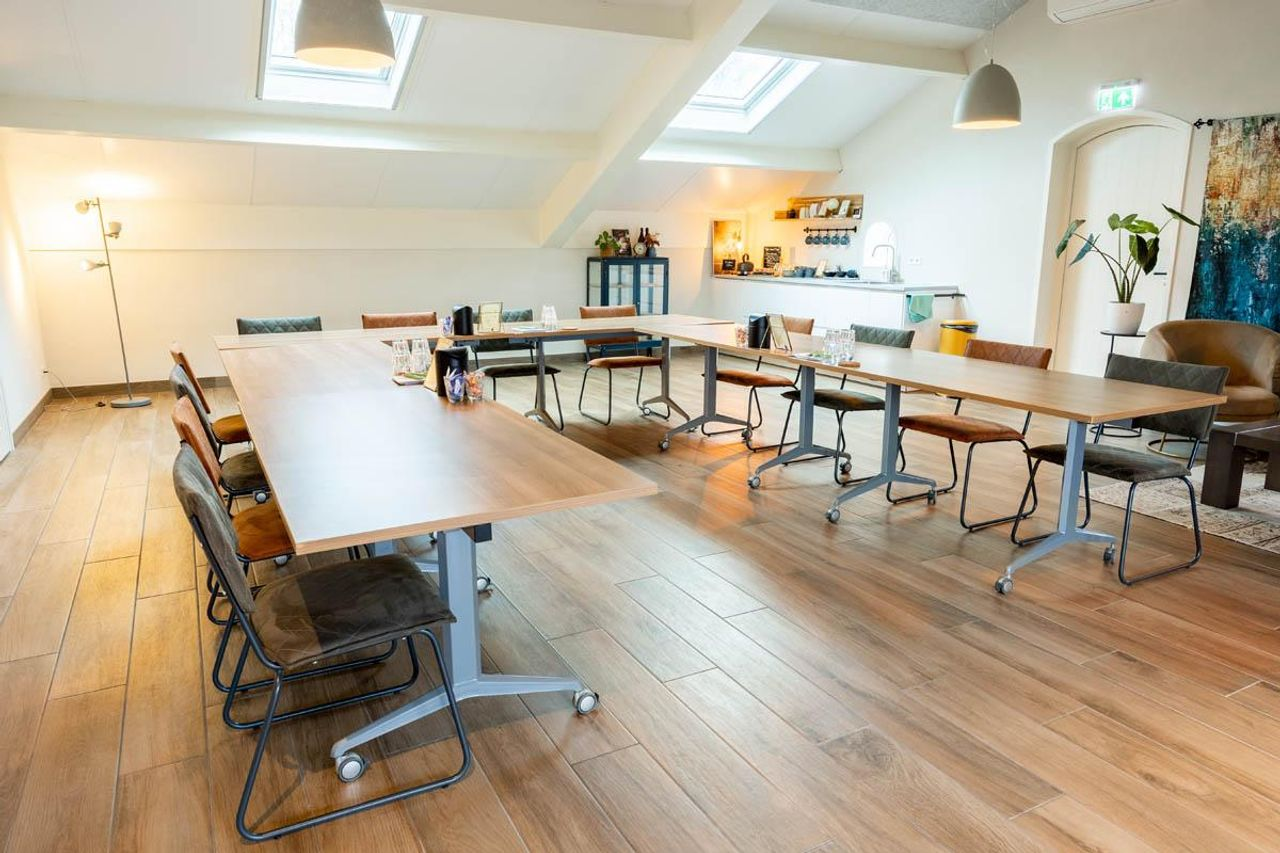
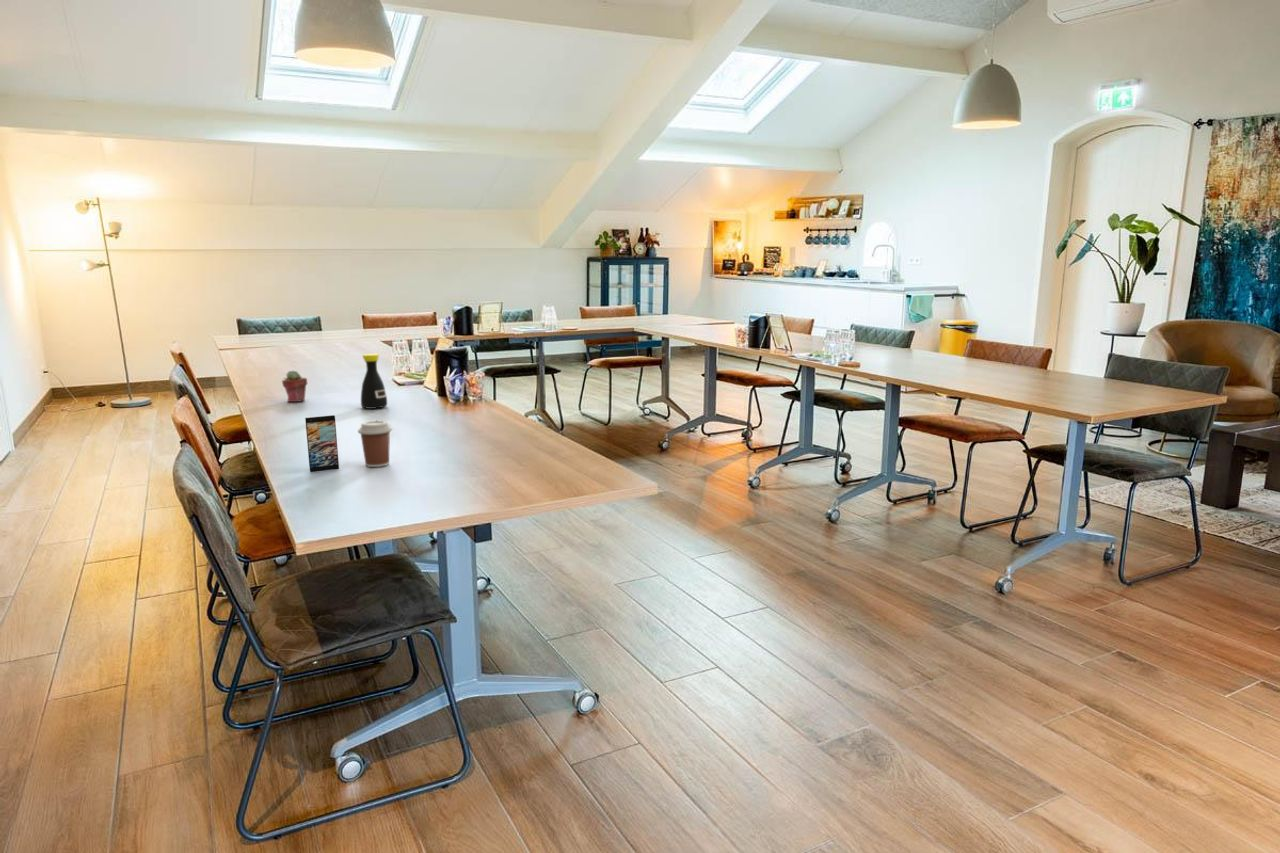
+ potted succulent [281,370,308,403]
+ bottle [360,353,388,410]
+ smartphone [304,414,340,473]
+ coffee cup [357,419,393,468]
